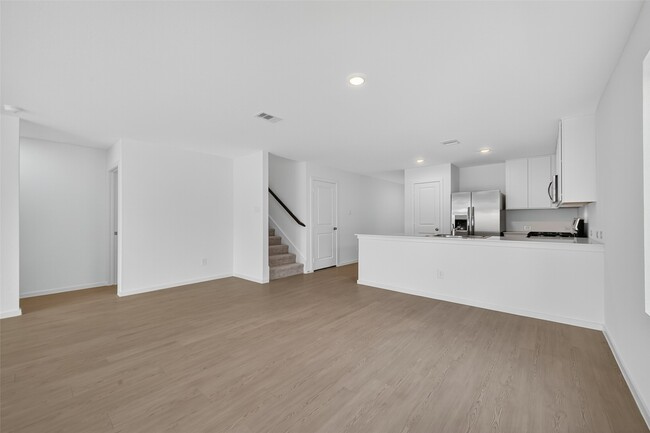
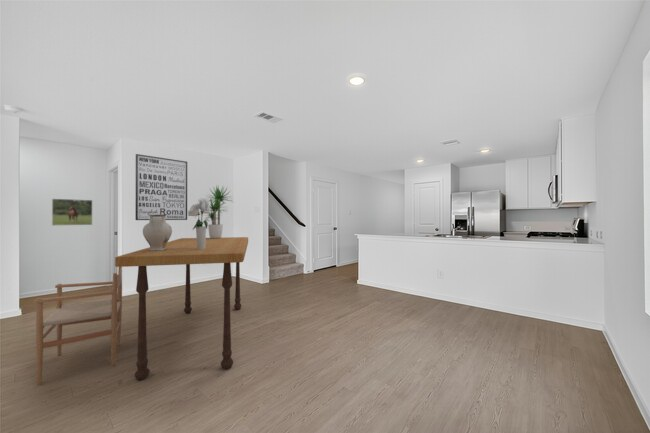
+ bouquet [187,196,211,249]
+ ceramic jug [142,214,173,251]
+ dining table [114,236,249,381]
+ wall art [134,153,188,221]
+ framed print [51,198,93,227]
+ potted plant [204,185,235,239]
+ chair [33,267,123,386]
